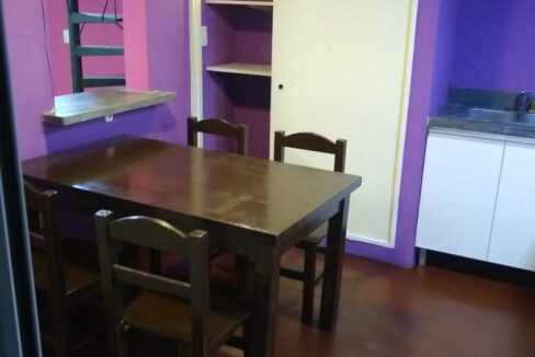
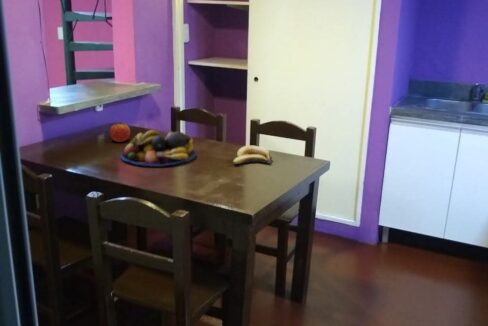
+ fruit bowl [120,129,197,167]
+ apple [109,121,131,143]
+ banana [232,145,273,165]
